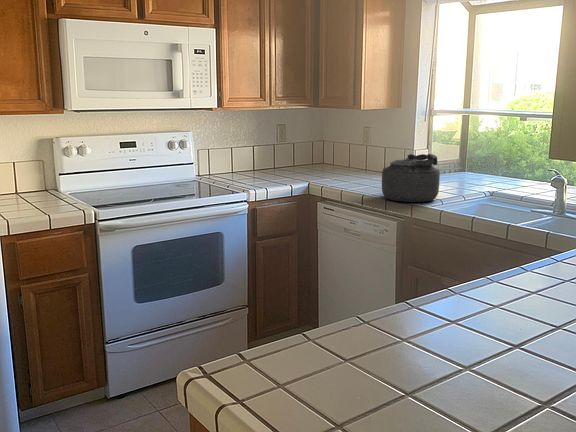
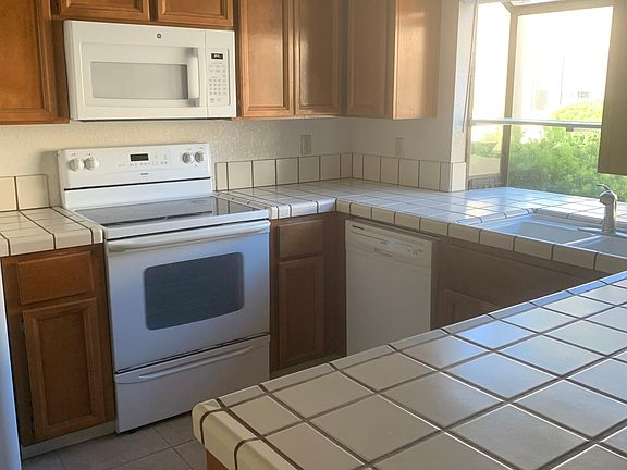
- kettle [381,153,441,203]
